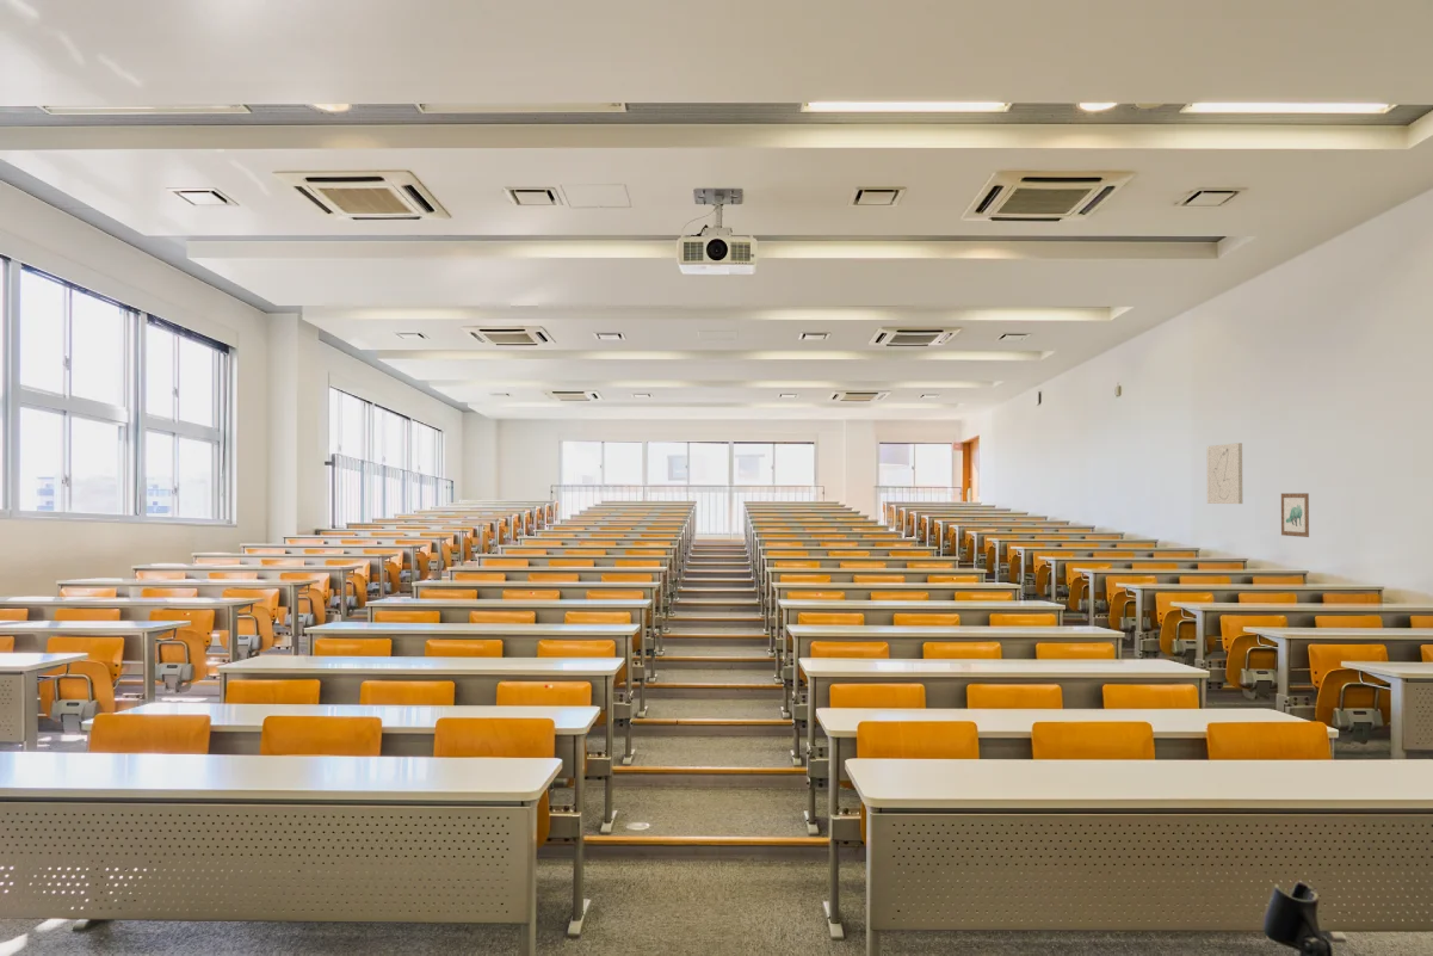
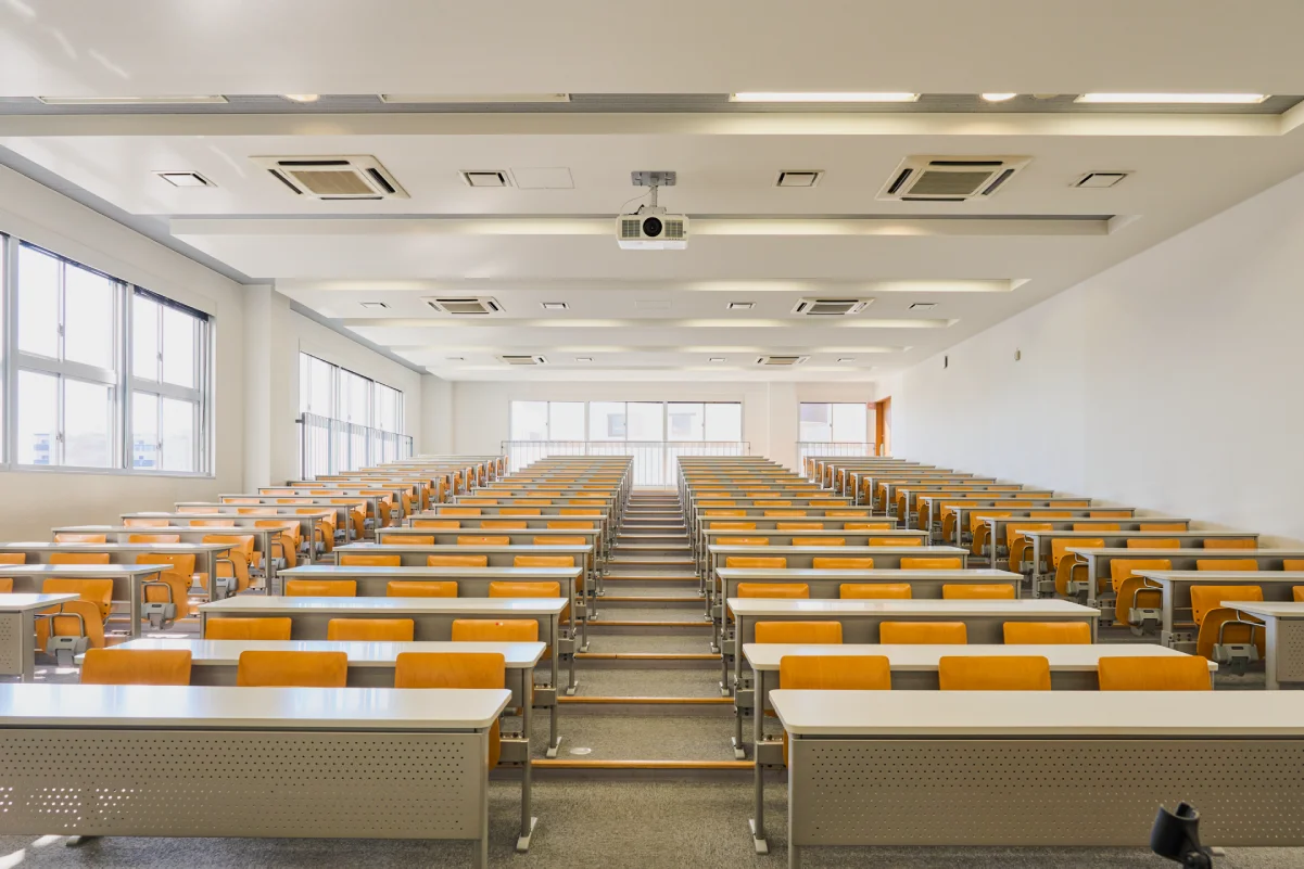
- wall art [1280,492,1310,538]
- wall art [1206,442,1243,505]
